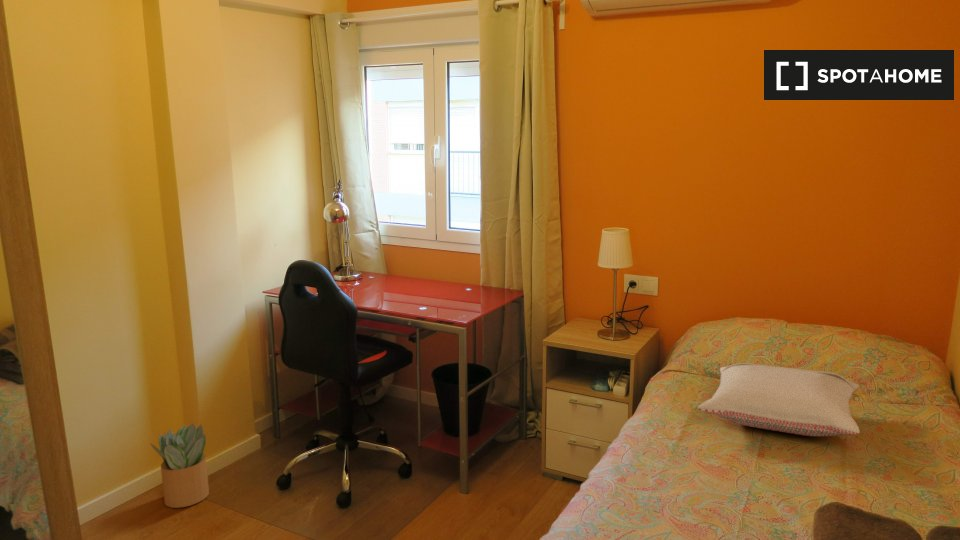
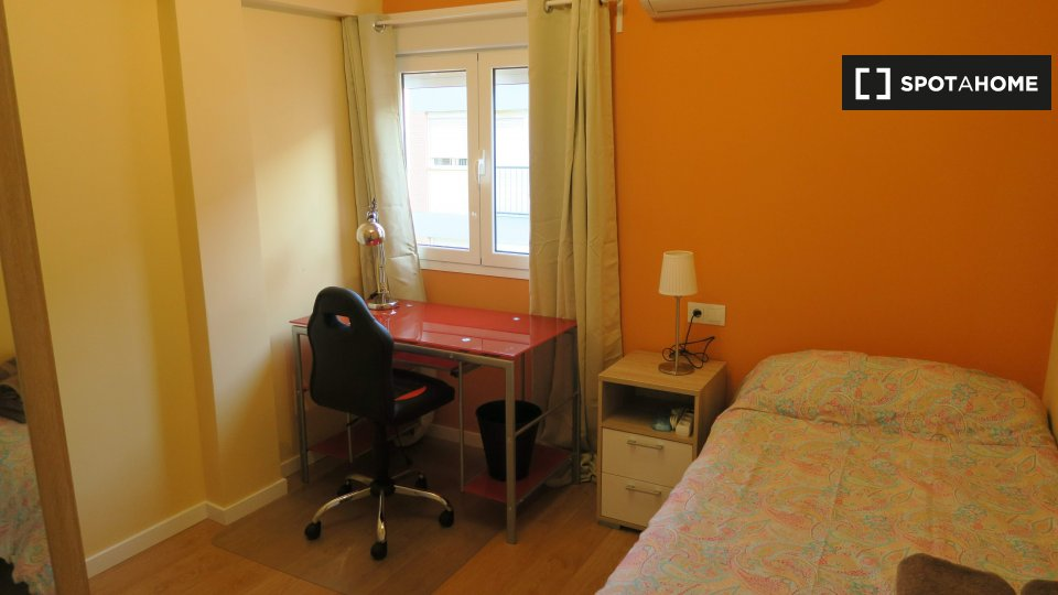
- potted plant [149,423,210,509]
- pillow [697,362,861,437]
